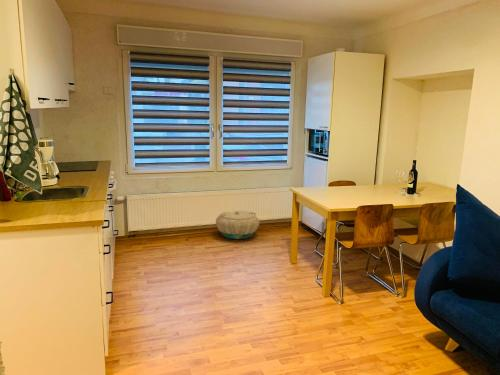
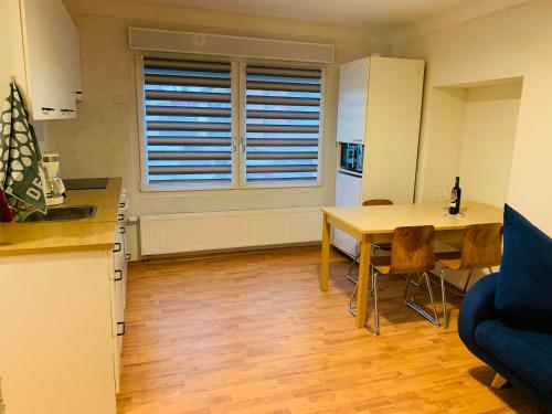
- basket [215,210,260,240]
